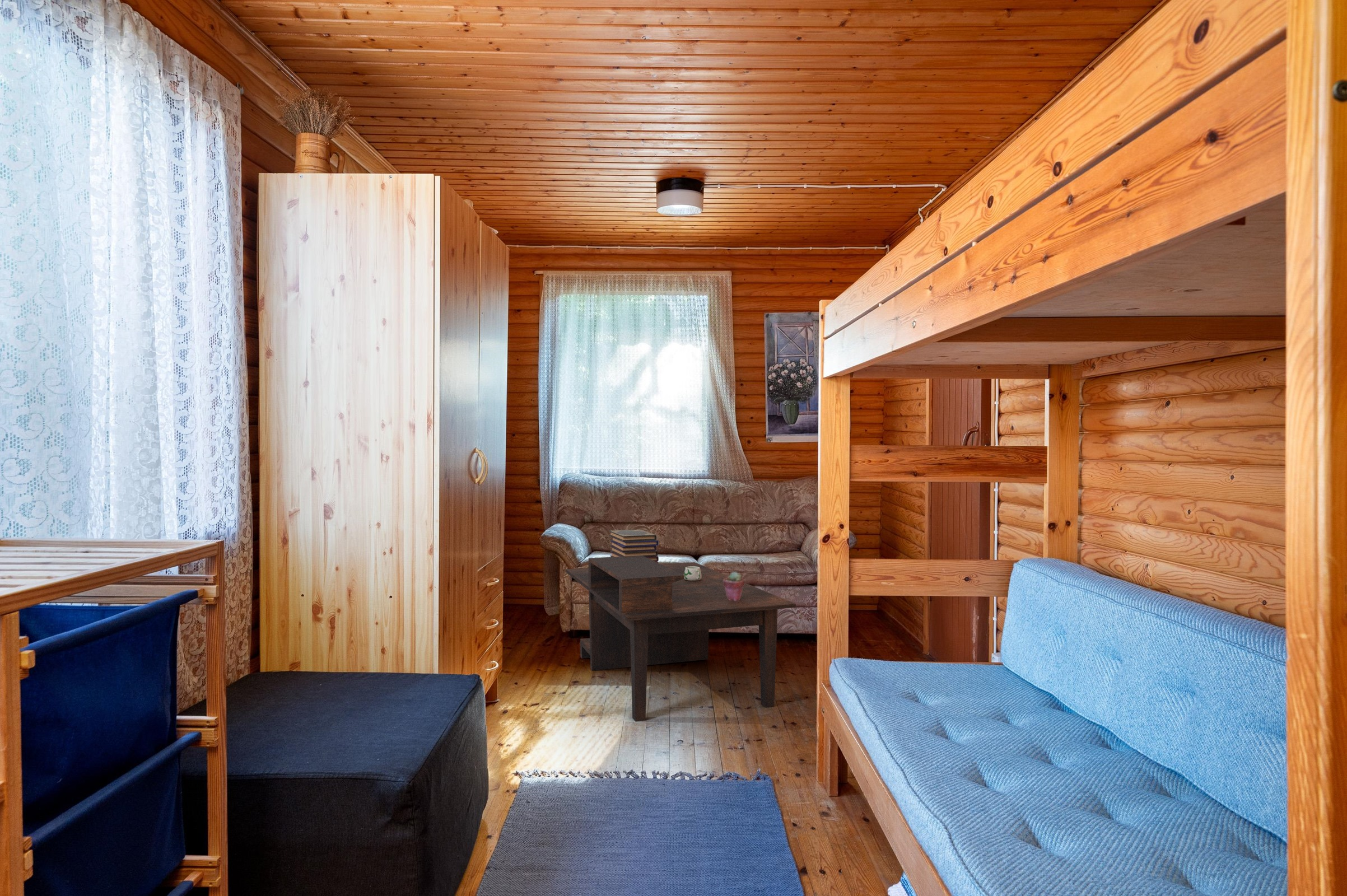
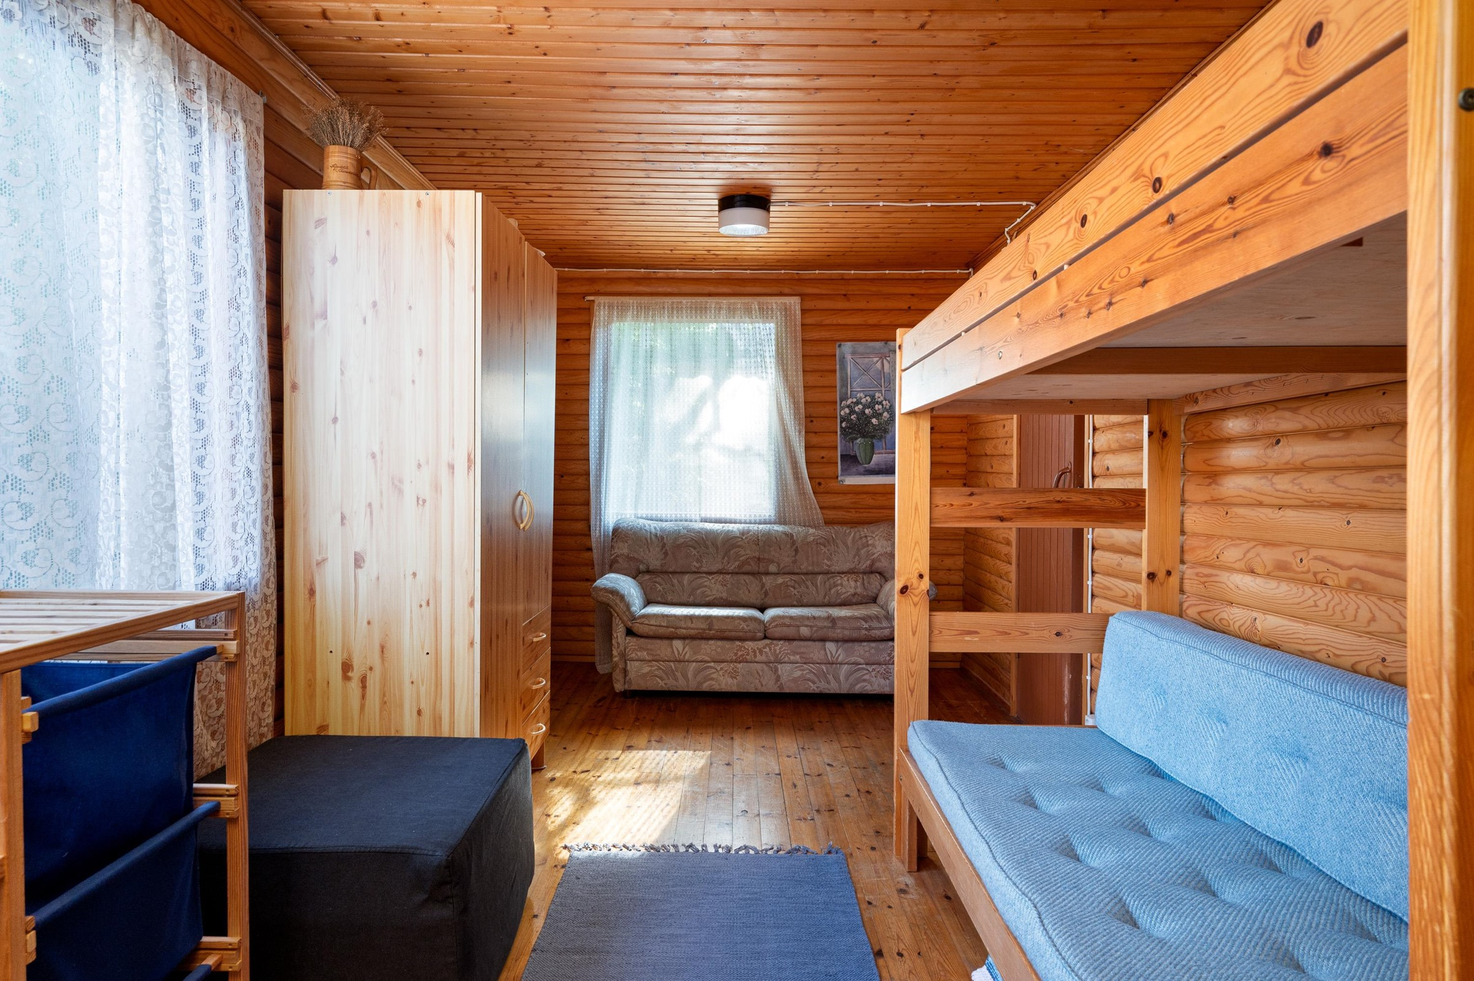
- potted succulent [724,571,745,600]
- coffee table [565,556,796,722]
- mug [684,566,702,581]
- book stack [609,529,659,563]
